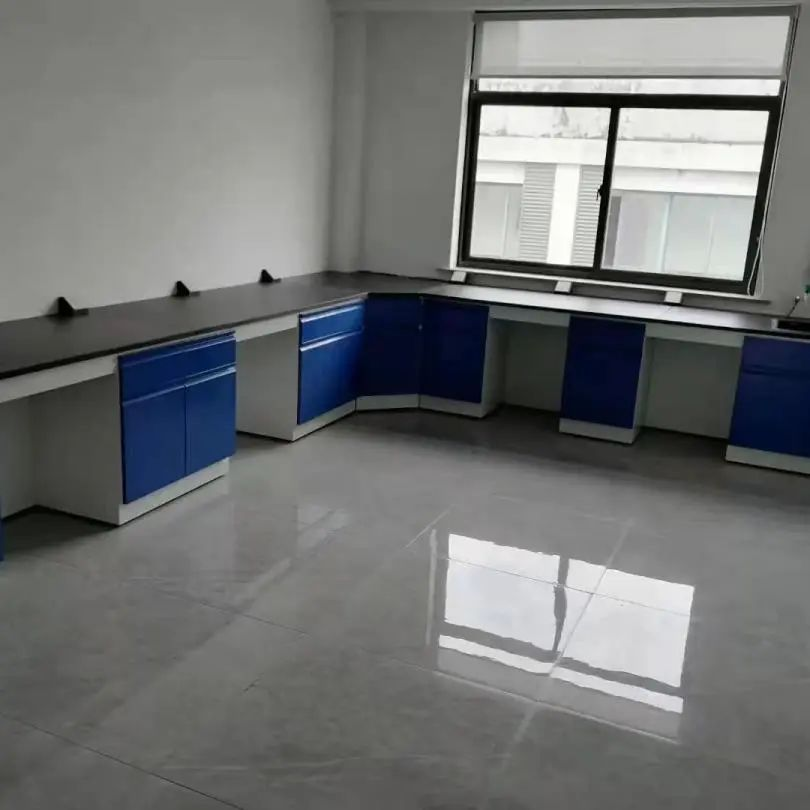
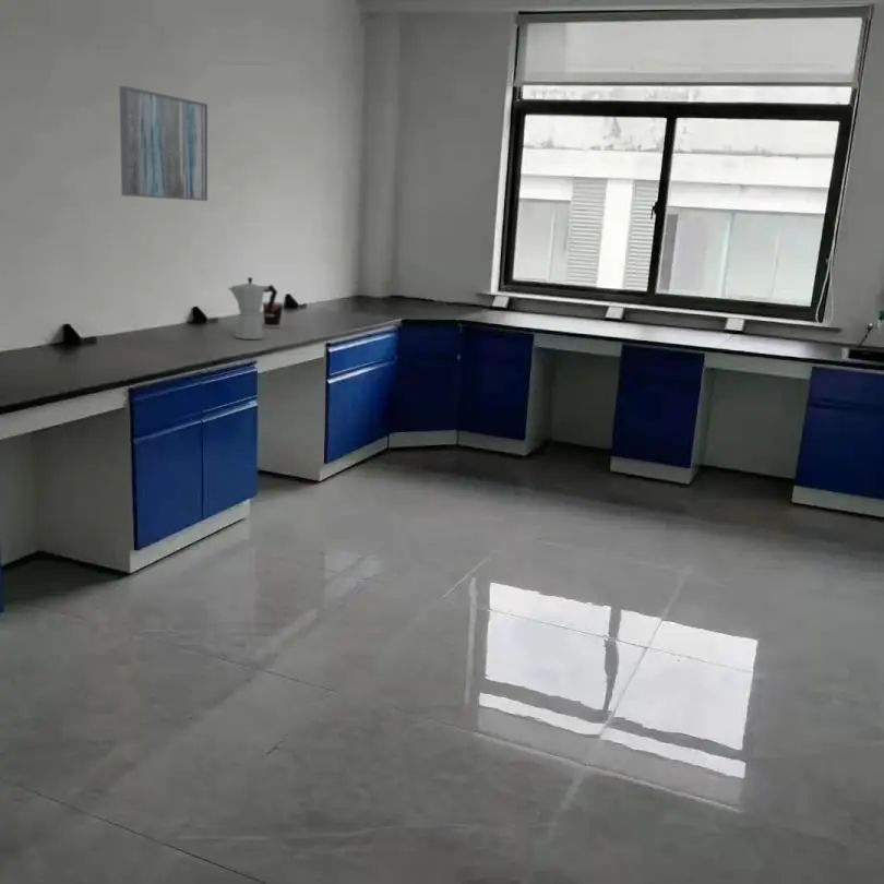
+ moka pot [227,276,278,341]
+ cup [262,301,285,328]
+ wall art [118,85,208,202]
